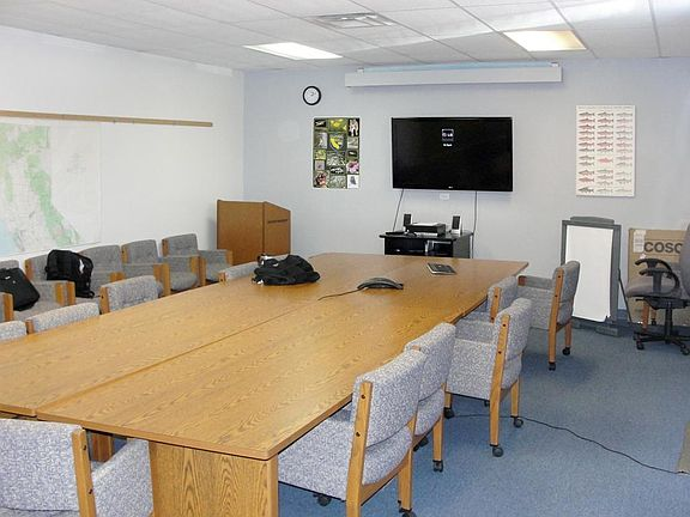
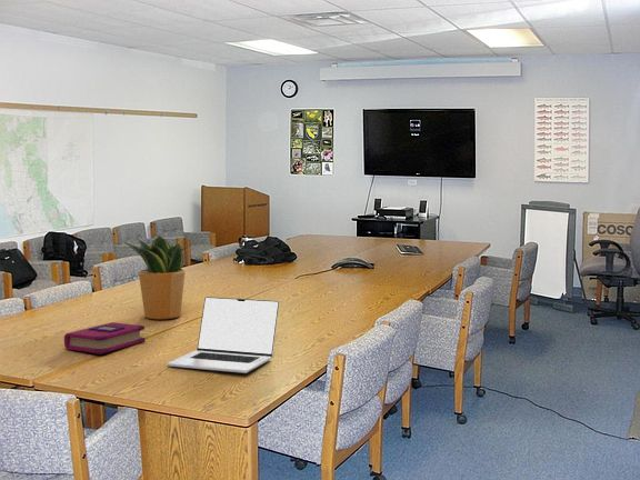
+ potted plant [122,234,192,320]
+ book [63,321,146,356]
+ laptop [167,296,280,374]
